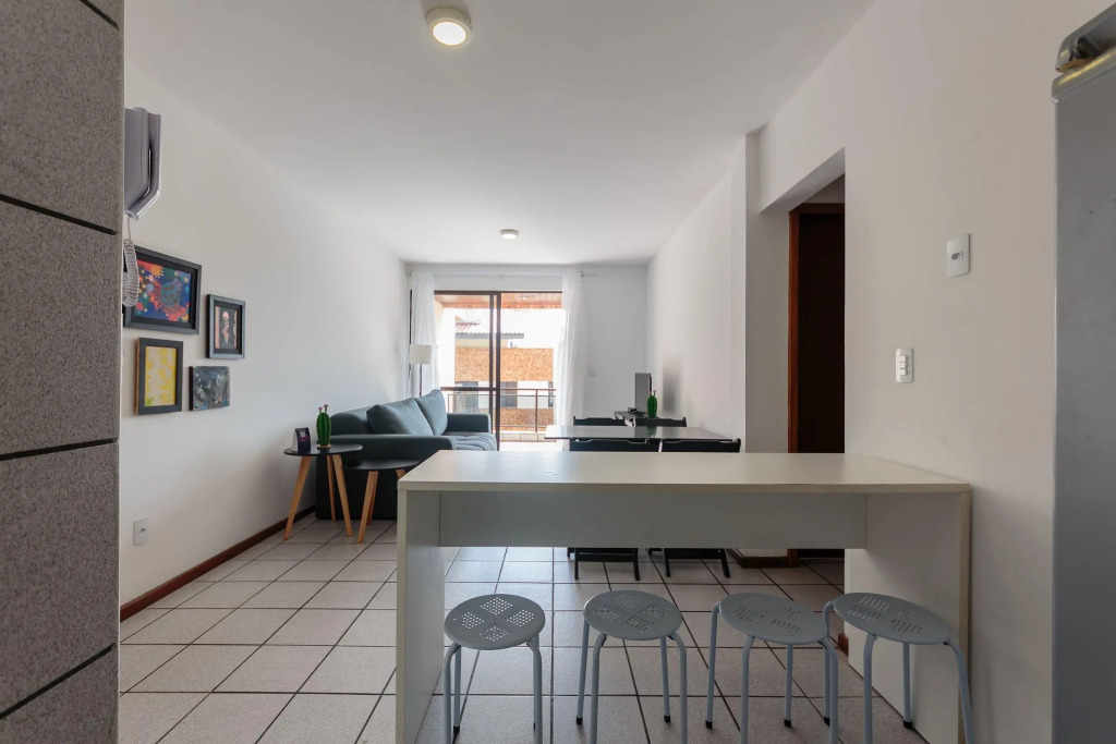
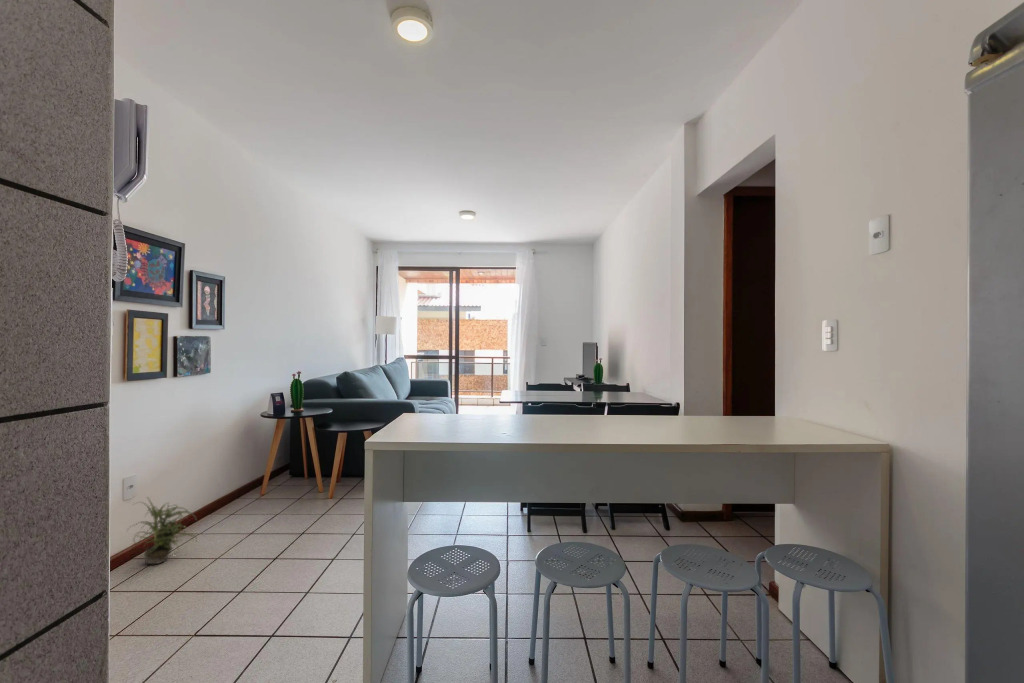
+ potted plant [126,496,198,565]
